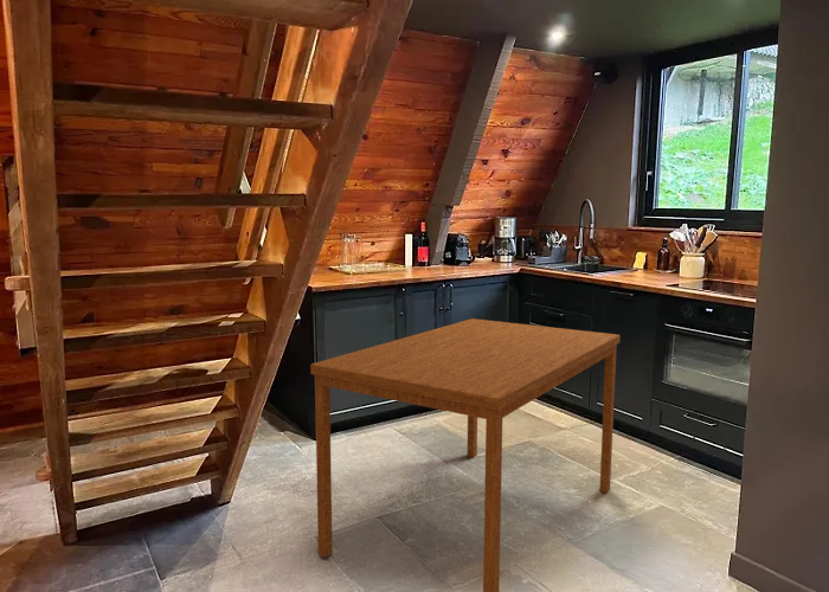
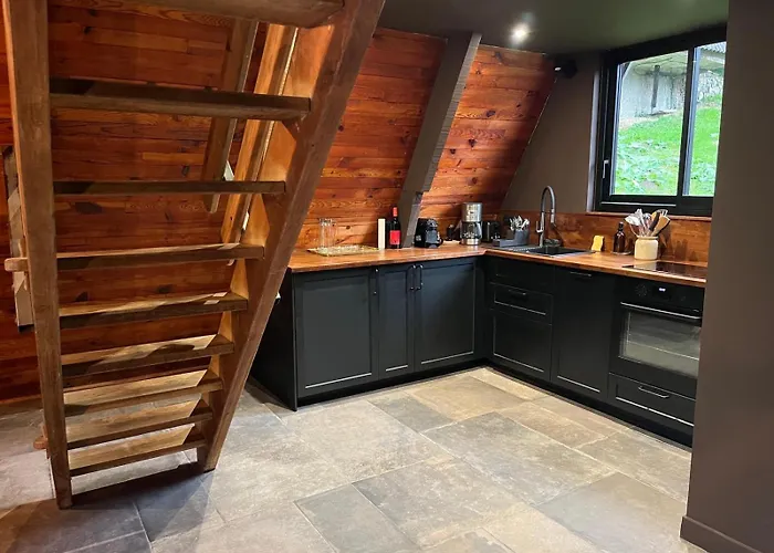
- dining table [309,317,622,592]
